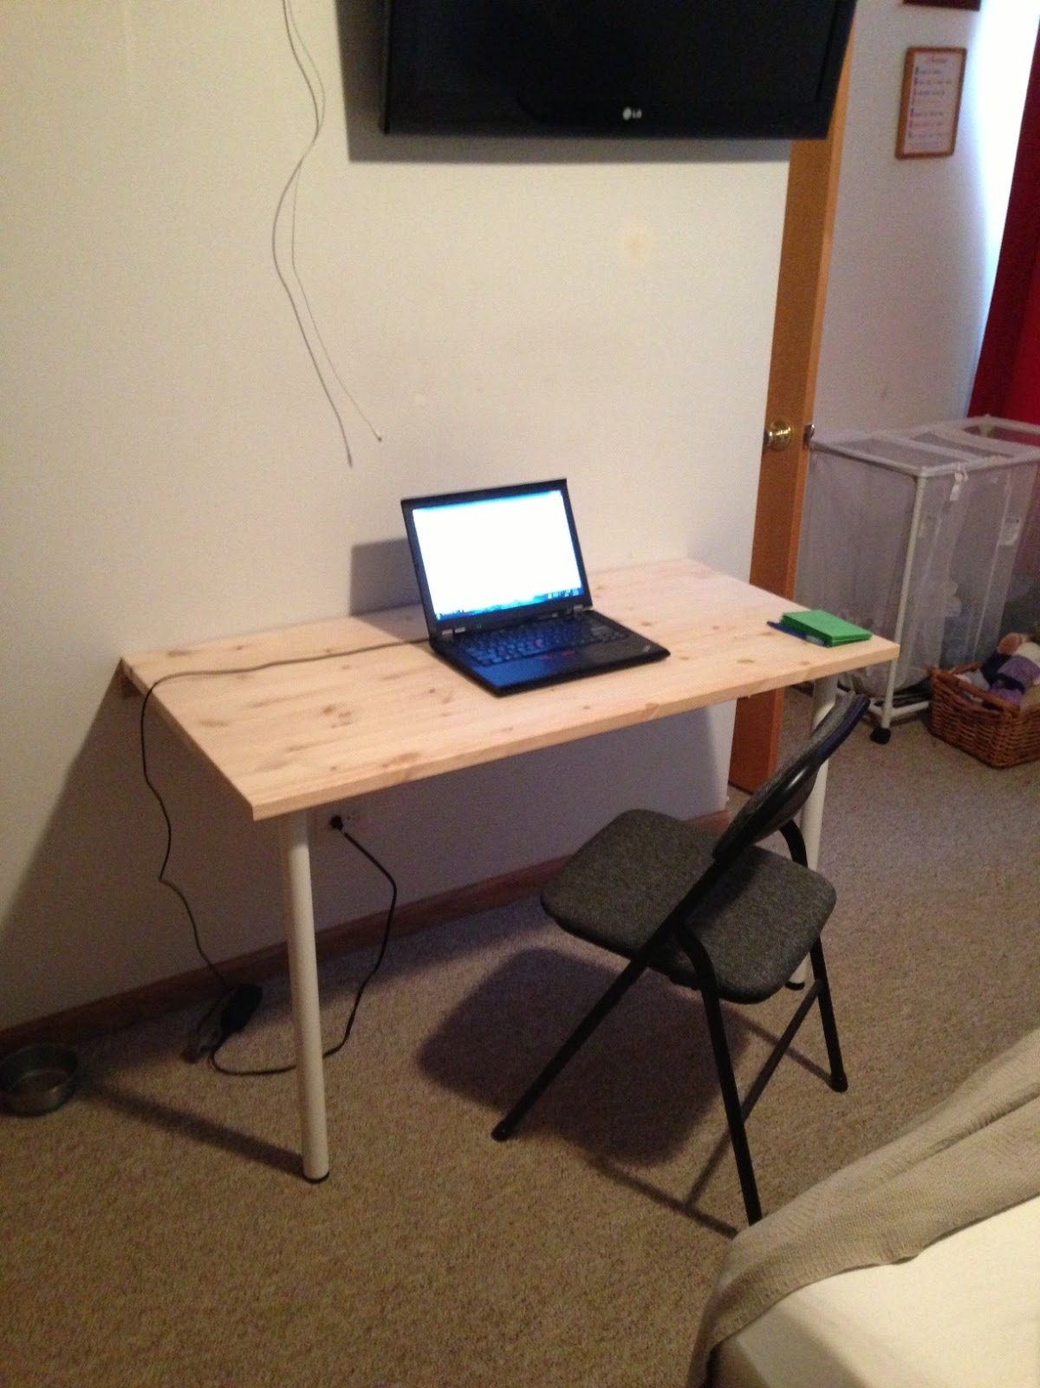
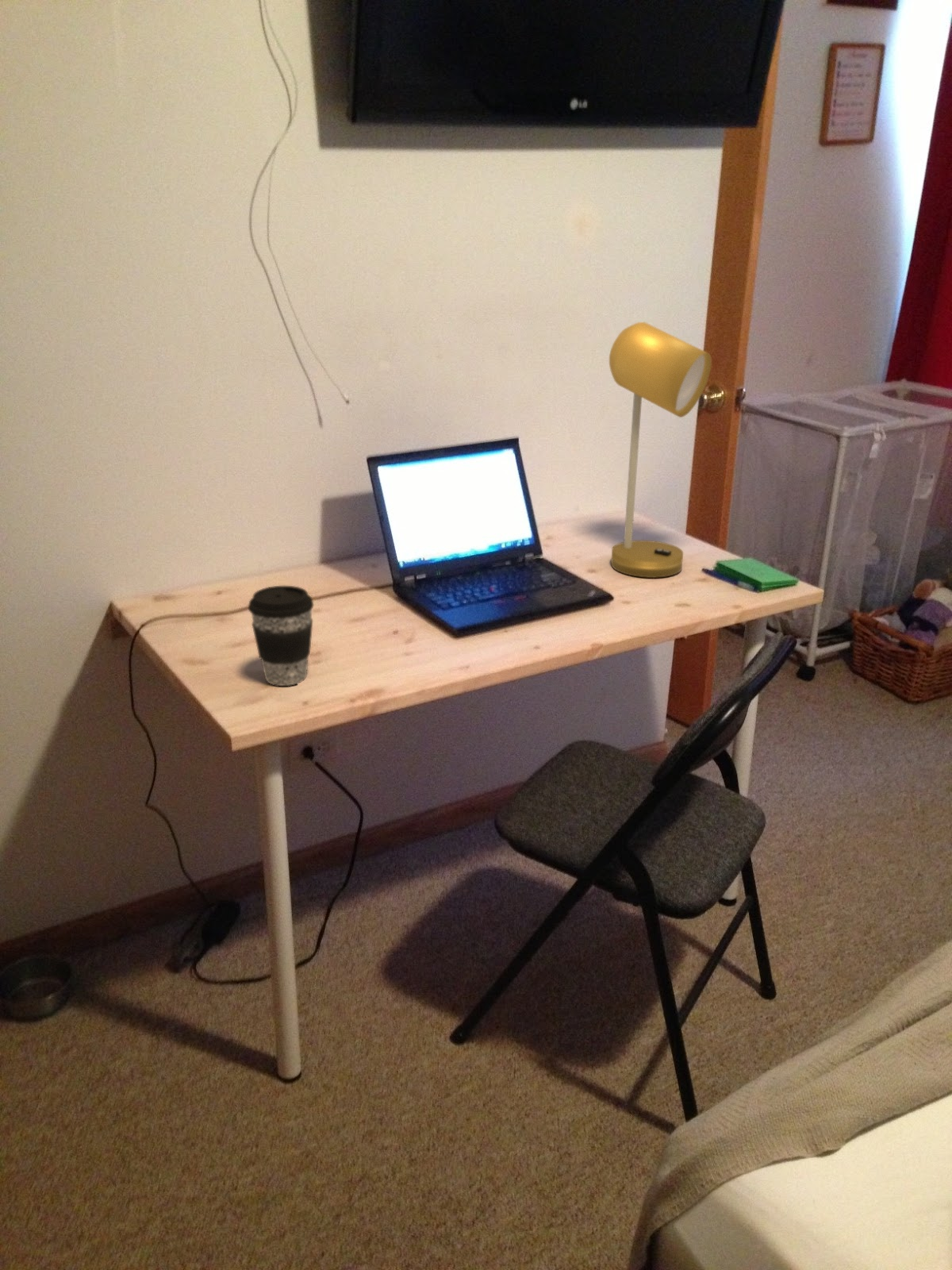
+ coffee cup [248,585,314,687]
+ desk lamp [608,321,712,579]
